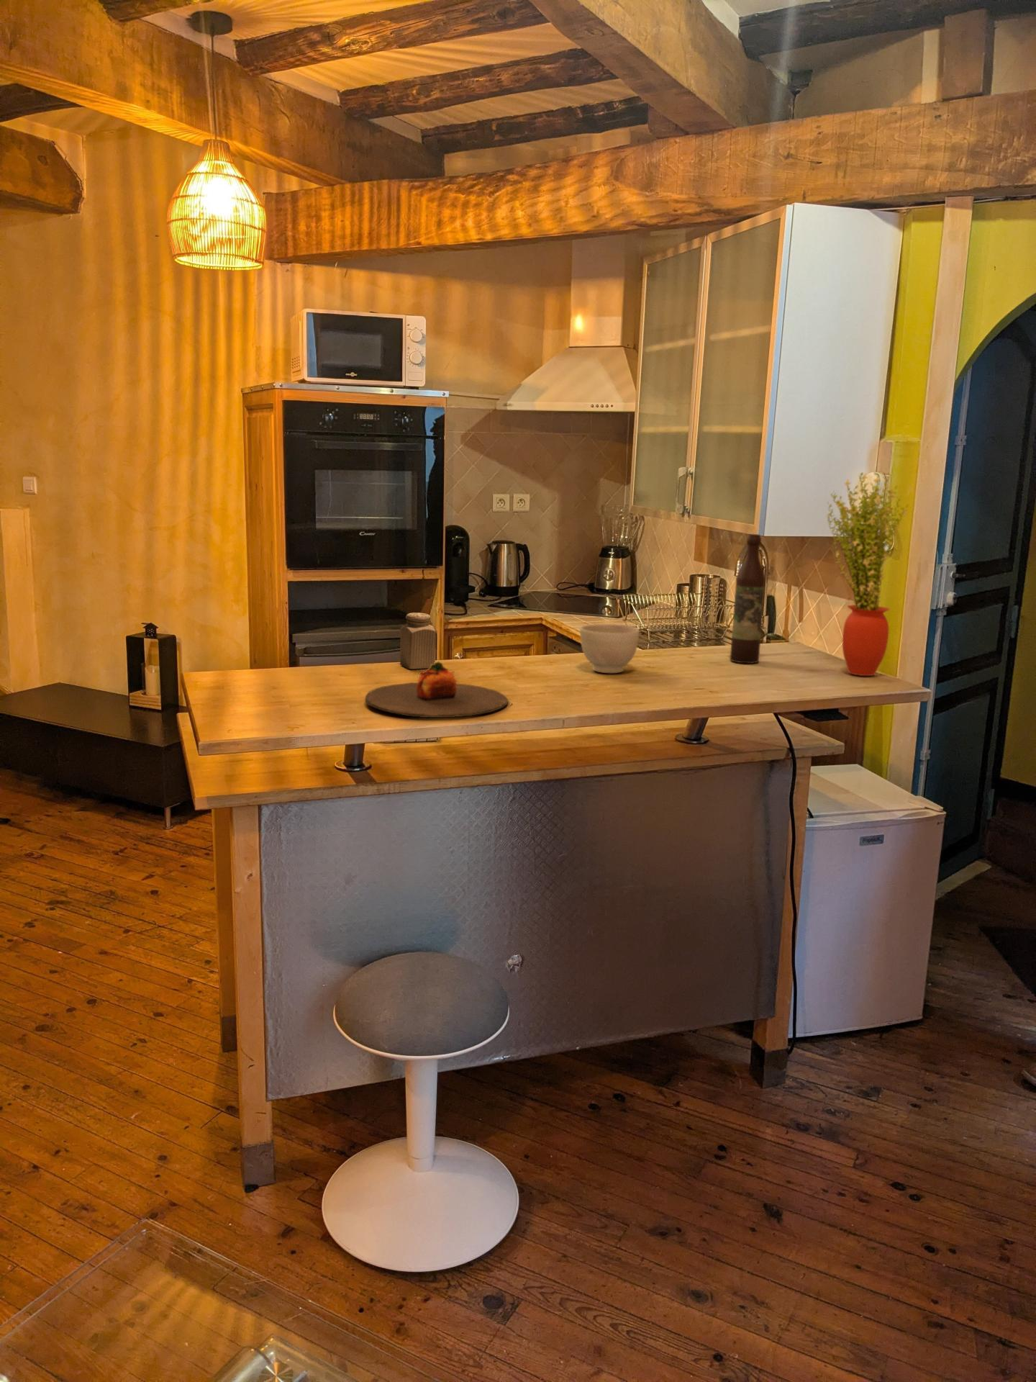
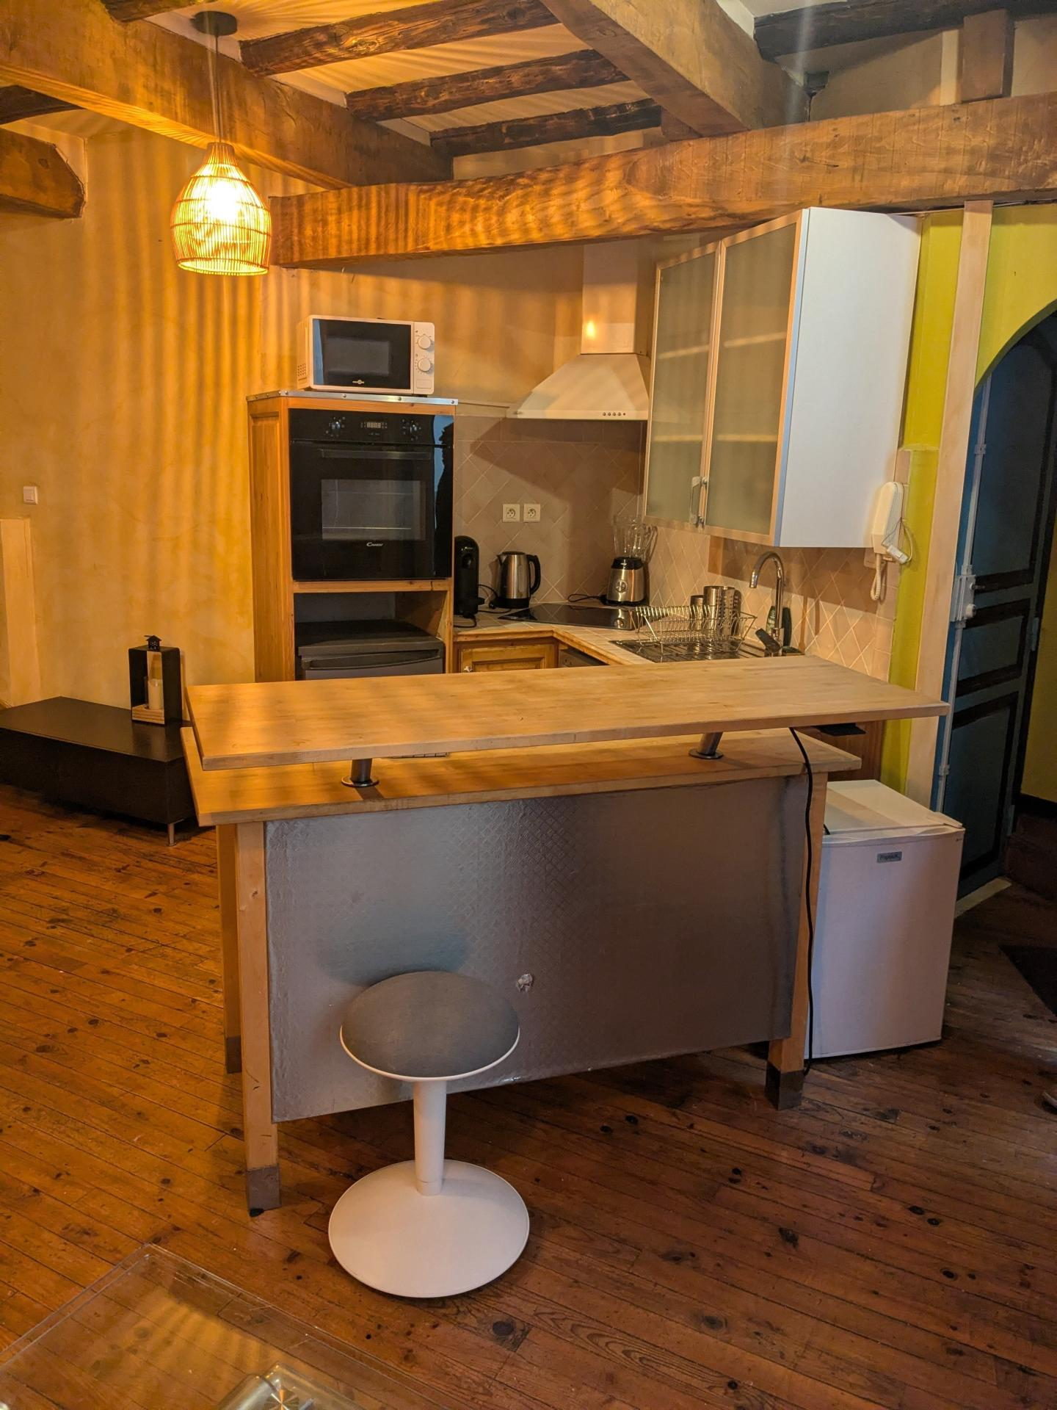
- wine bottle [729,533,766,664]
- plate [365,661,508,718]
- potted plant [825,471,910,677]
- bowl [579,624,640,674]
- salt shaker [399,612,436,669]
